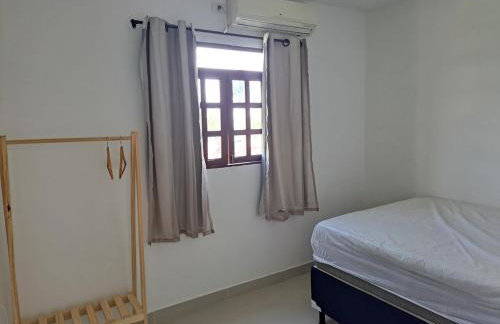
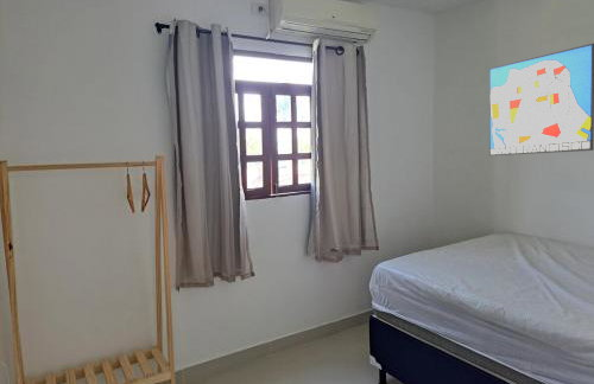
+ wall art [488,43,594,156]
